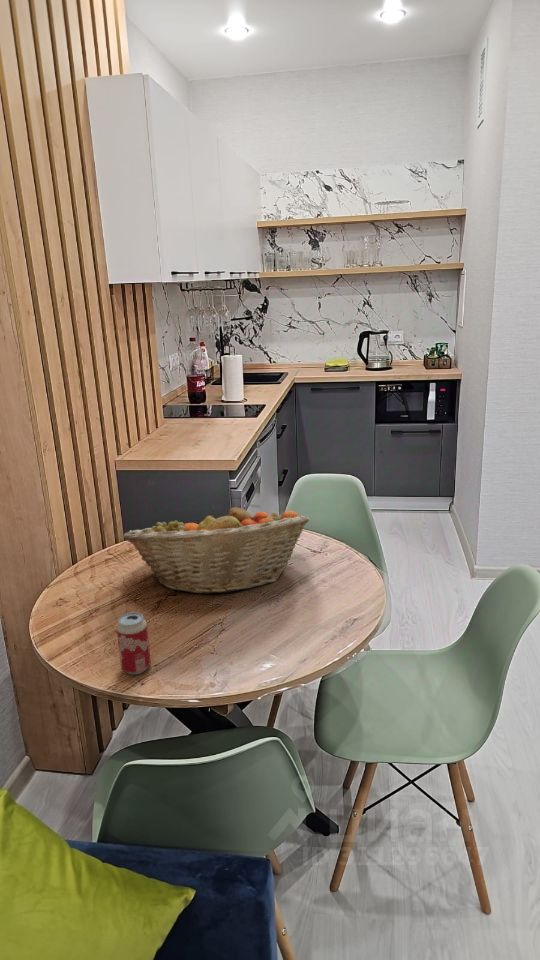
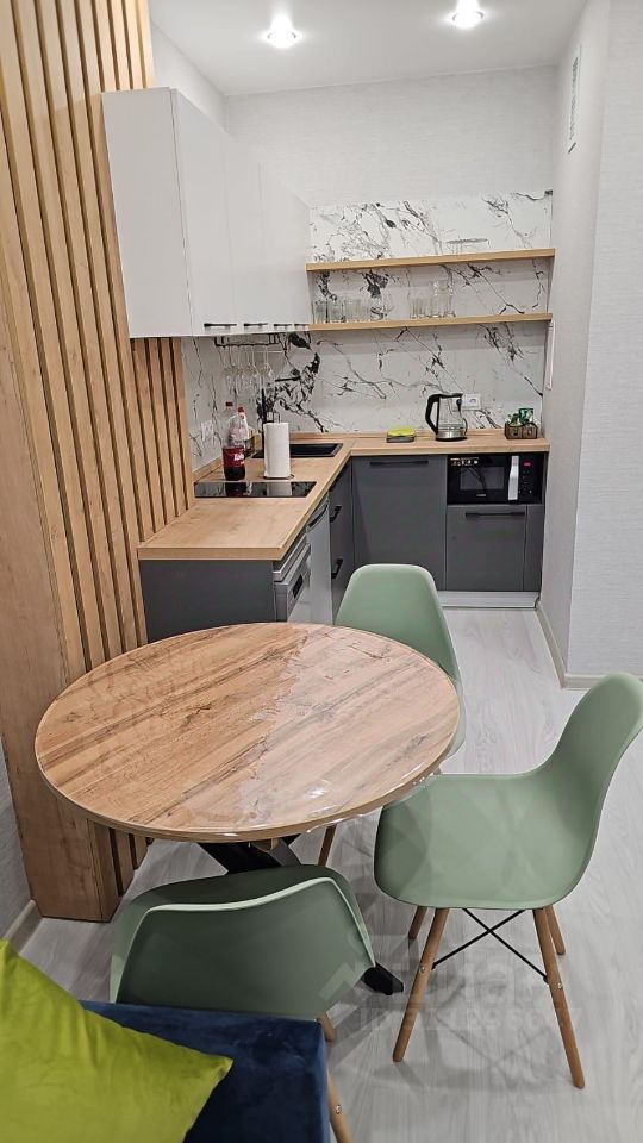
- fruit basket [122,505,310,595]
- beverage can [115,612,152,675]
